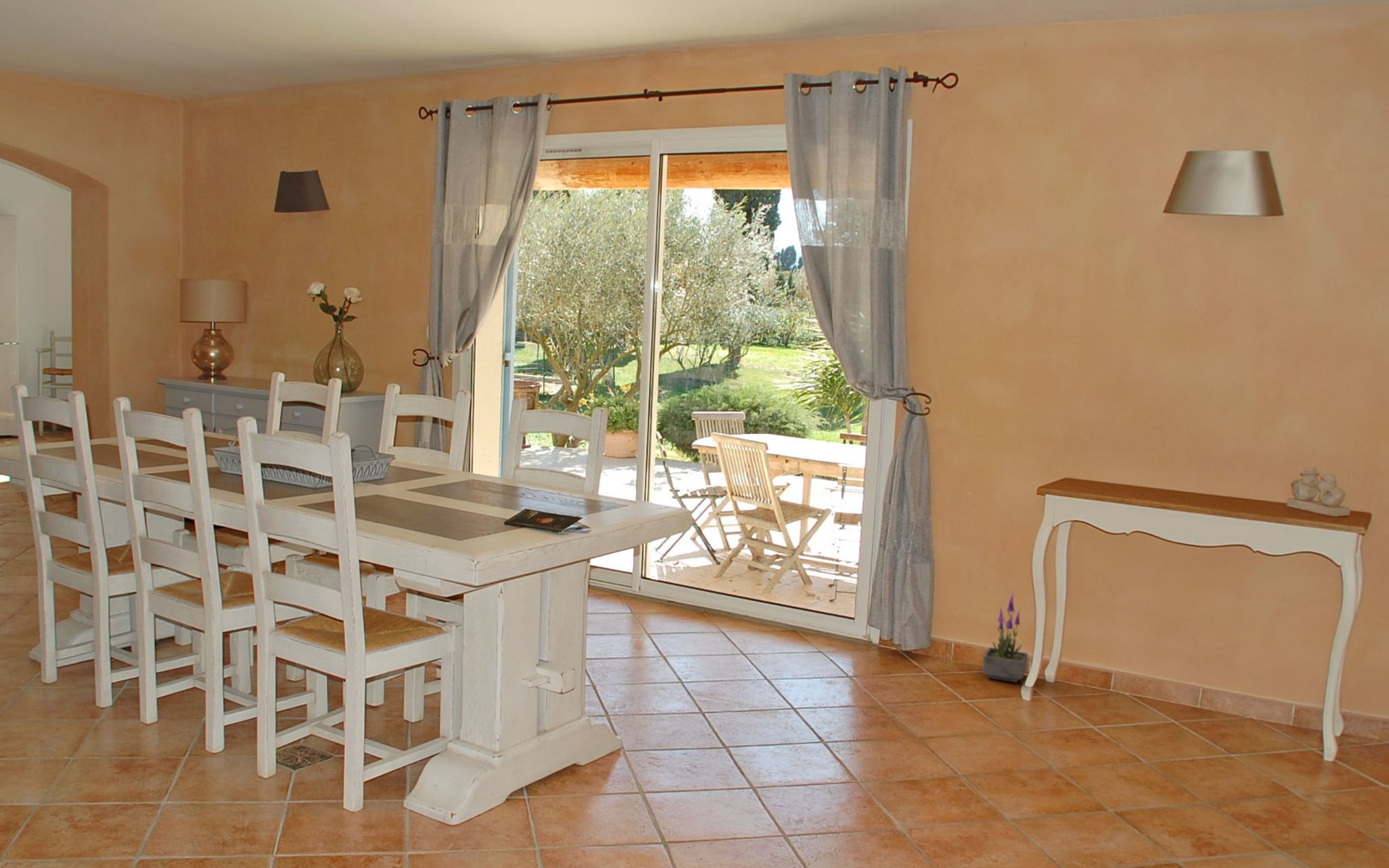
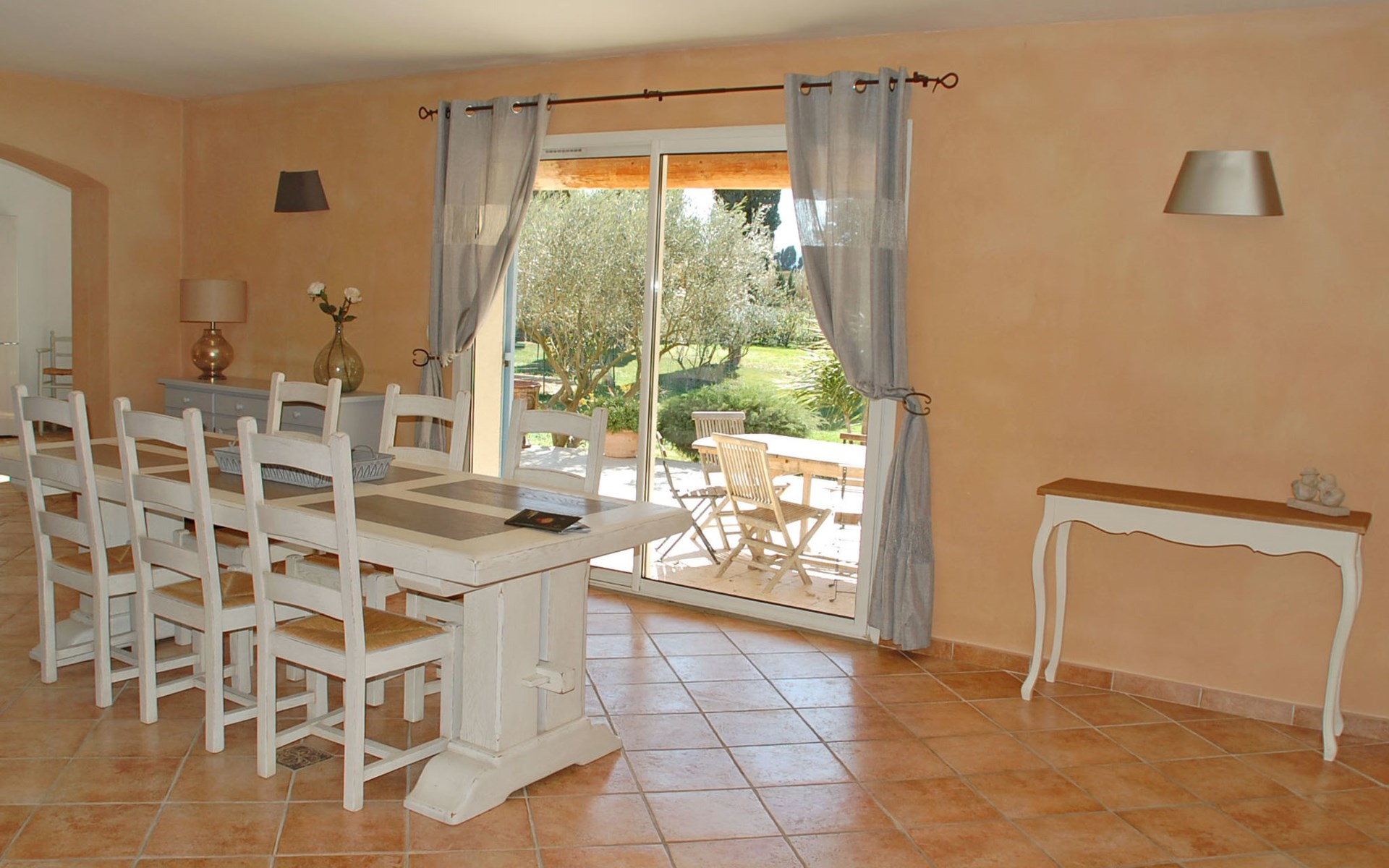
- potted plant [982,592,1029,683]
